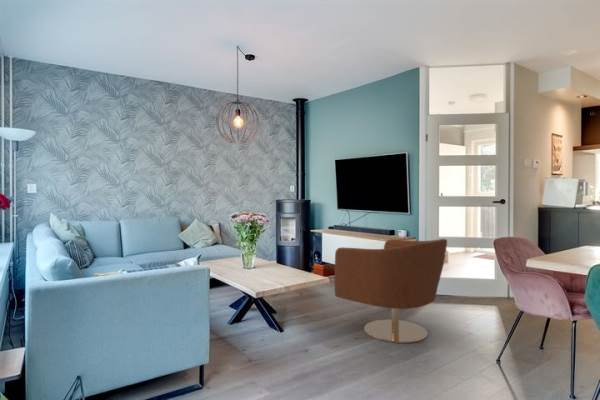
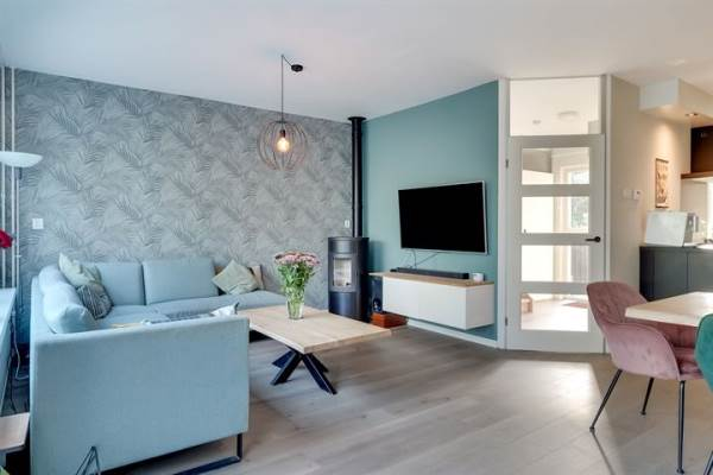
- armchair [334,238,448,344]
